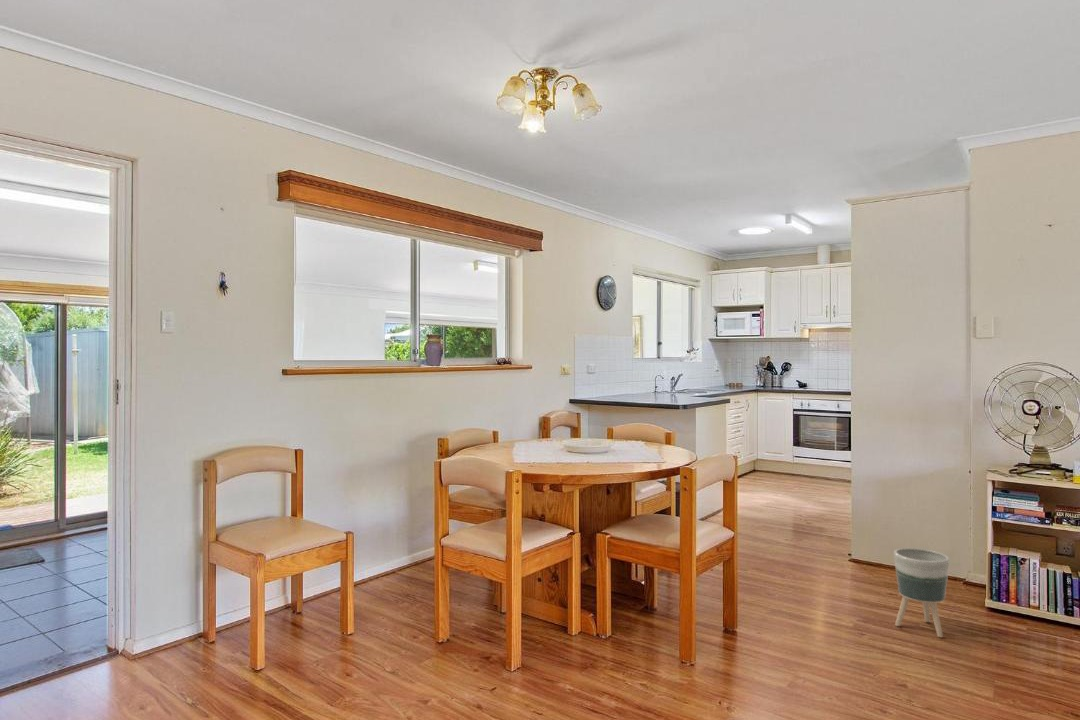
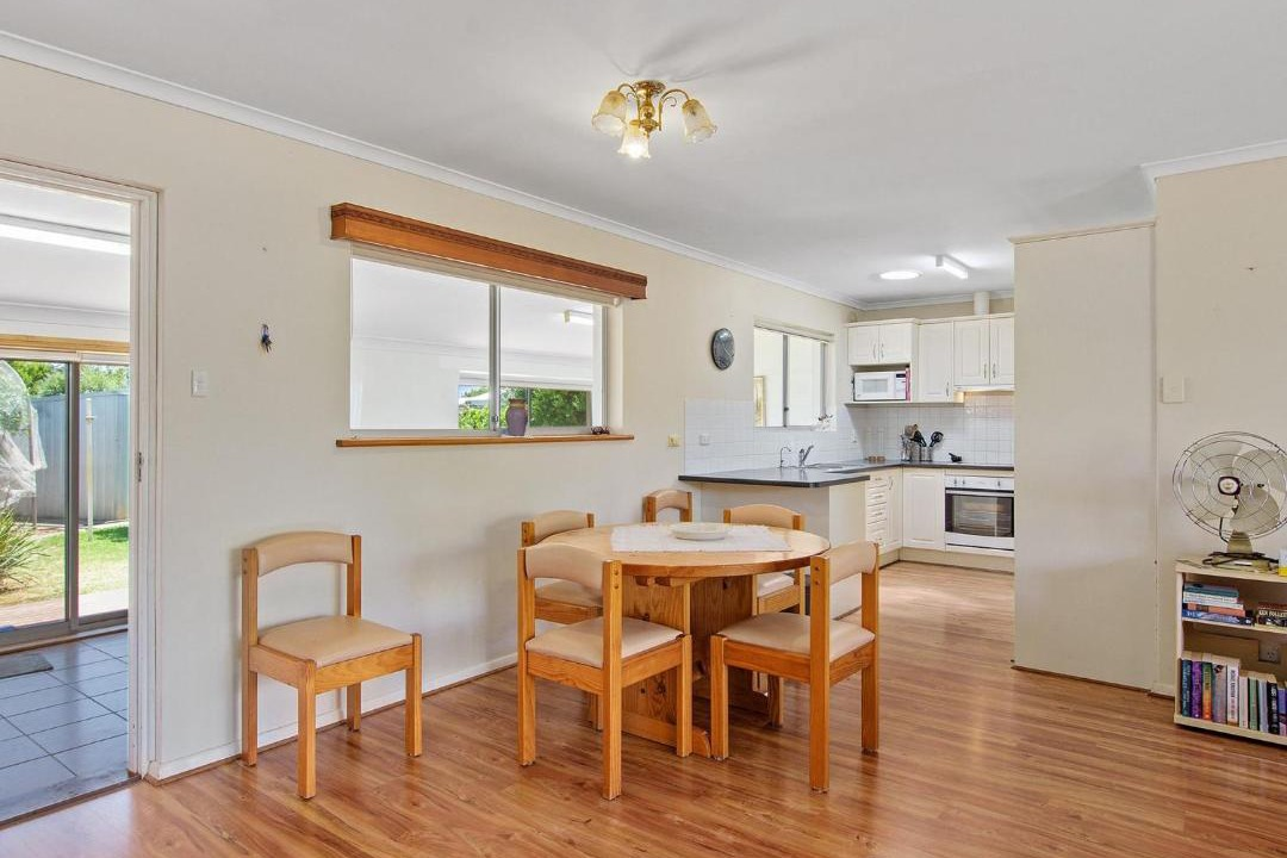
- planter [893,547,951,638]
